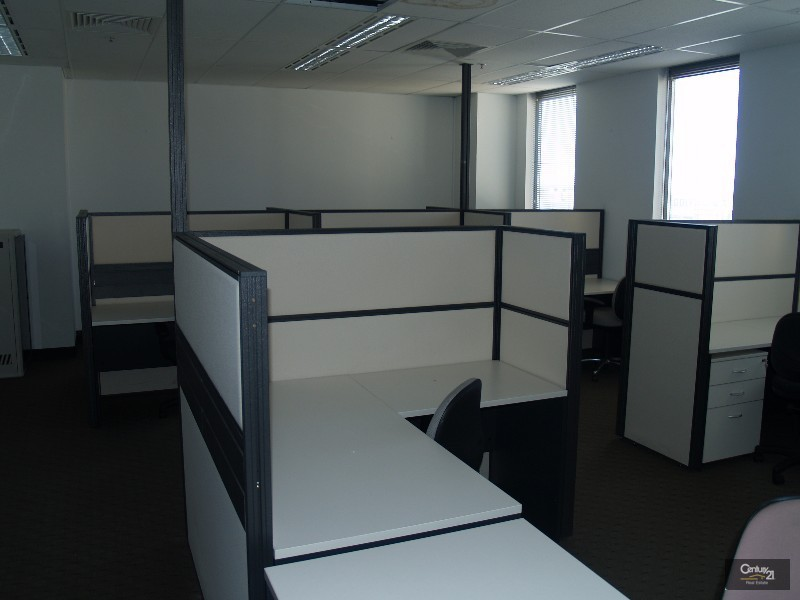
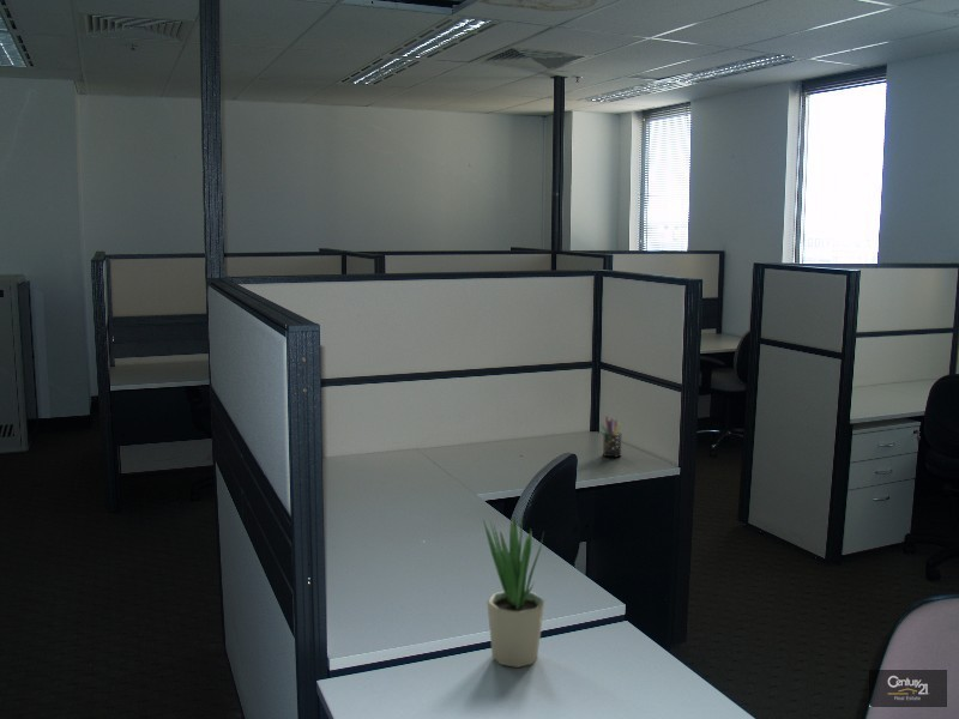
+ pen holder [601,416,623,458]
+ potted plant [482,499,545,669]
